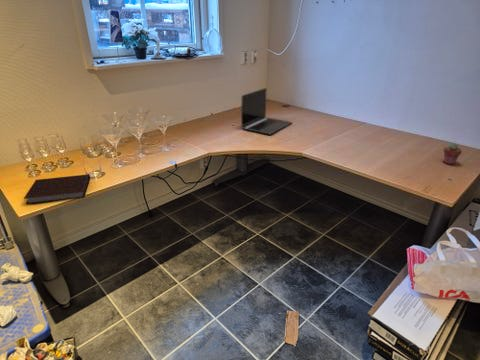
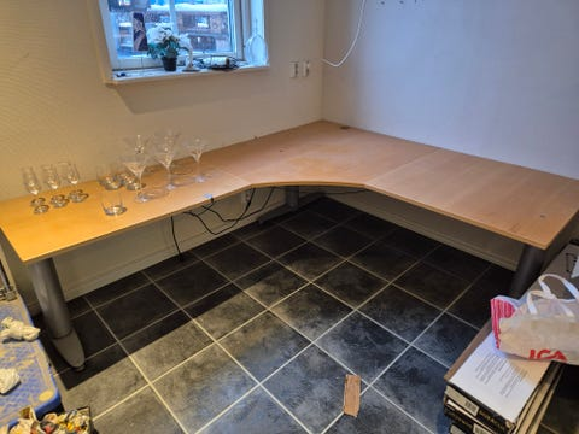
- notebook [23,173,91,205]
- laptop [240,87,293,135]
- potted succulent [442,142,463,166]
